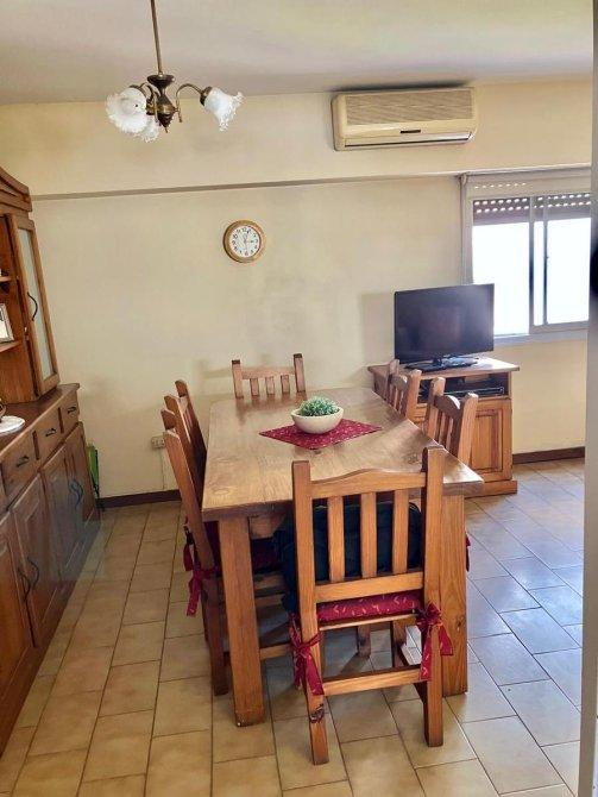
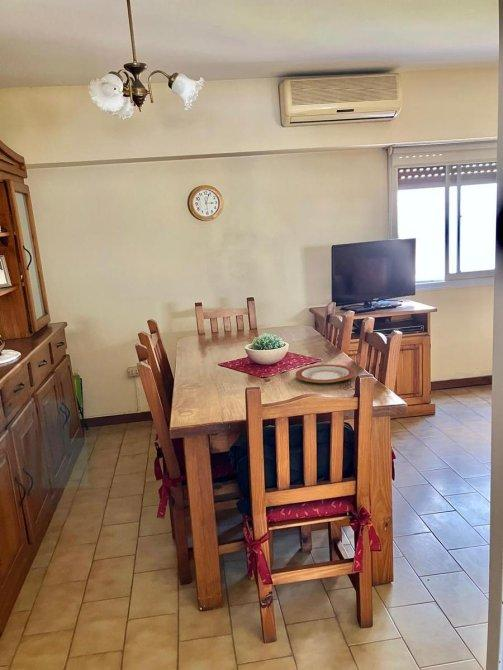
+ plate [294,364,357,384]
